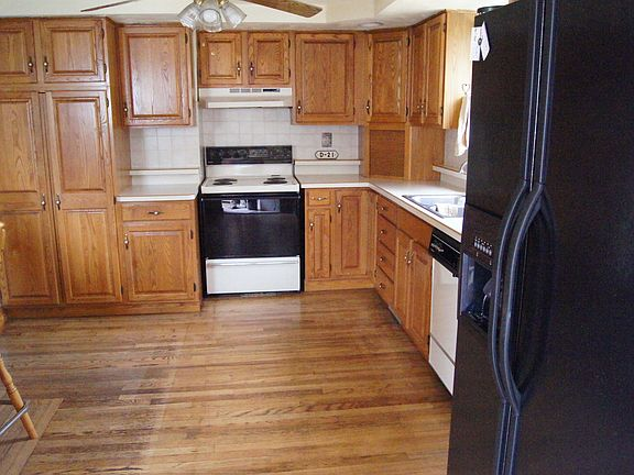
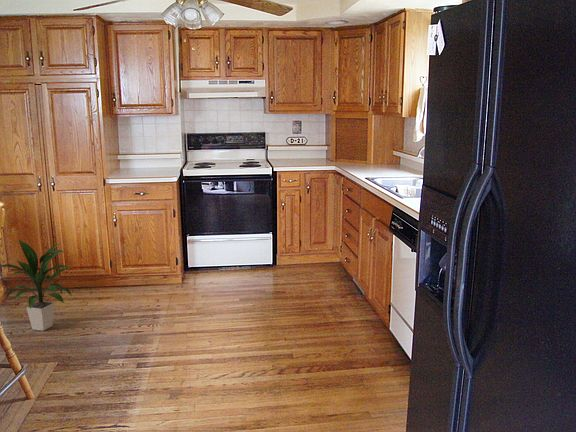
+ indoor plant [0,238,73,332]
